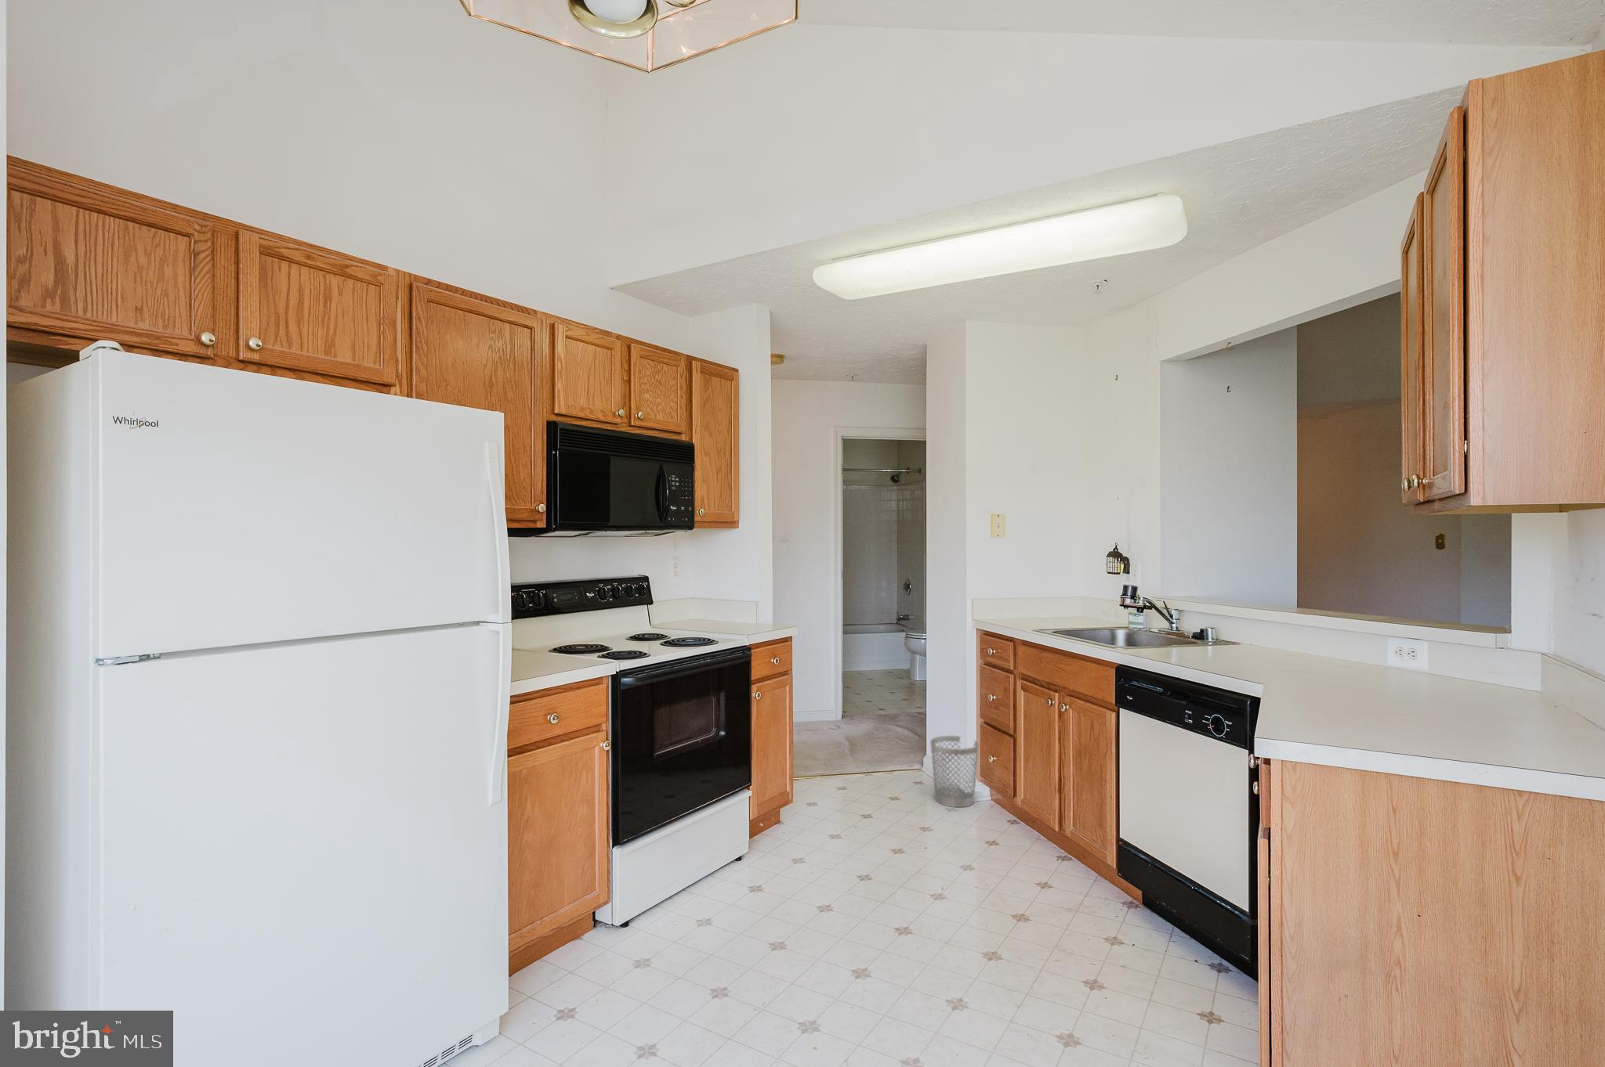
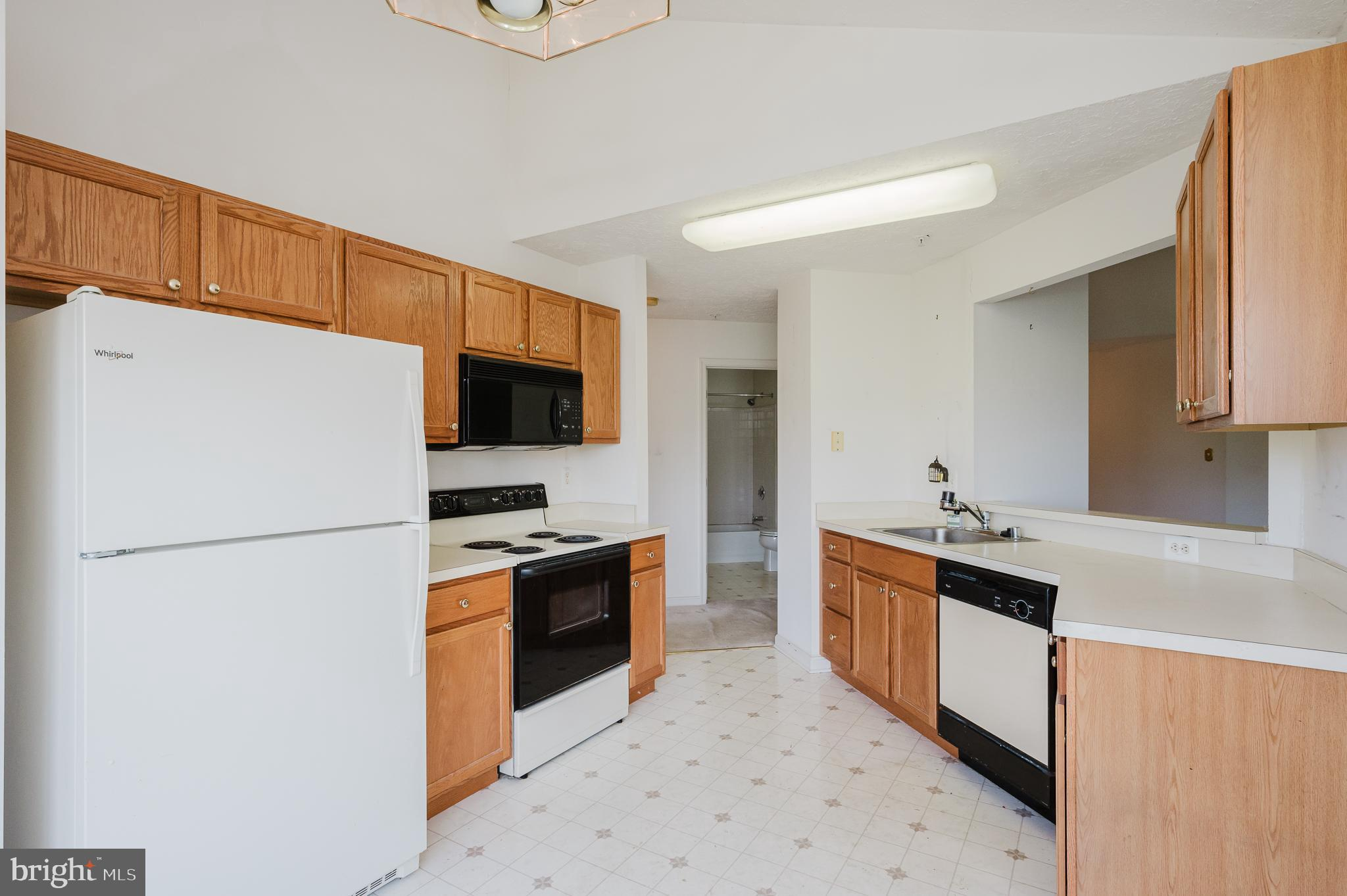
- wastebasket [929,735,979,807]
